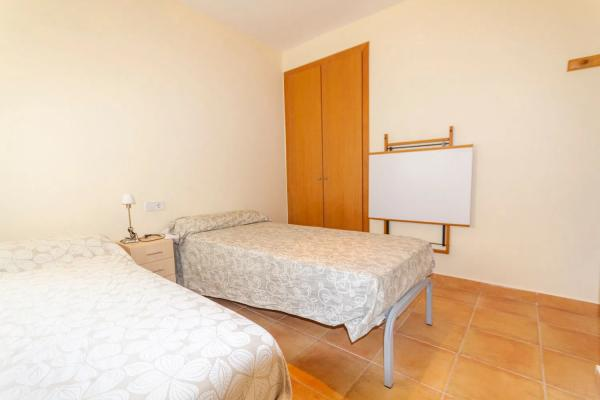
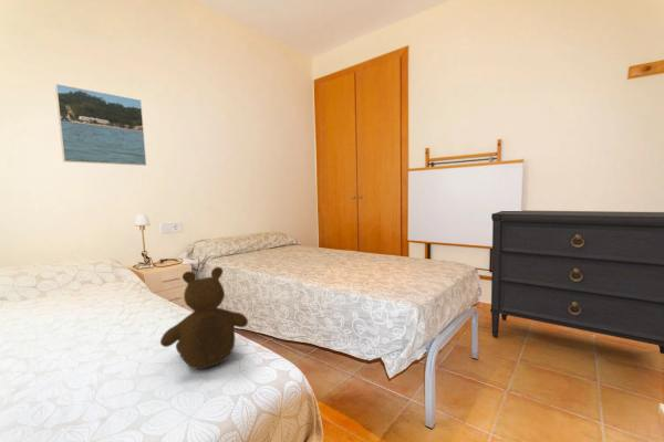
+ dresser [489,210,664,355]
+ teddy bear [159,266,249,370]
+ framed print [54,83,147,167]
